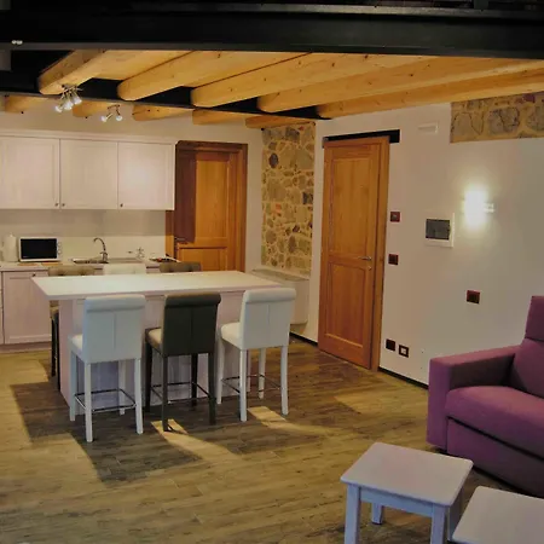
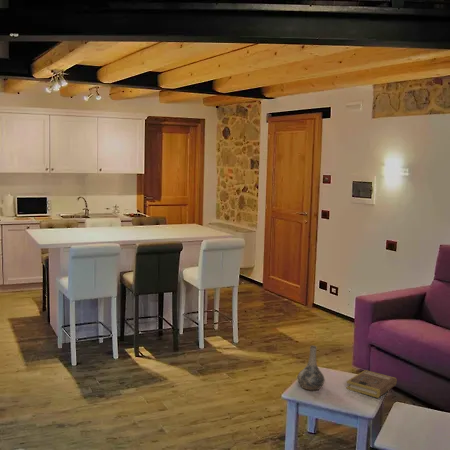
+ book [346,369,397,399]
+ decorative vase [296,345,326,391]
